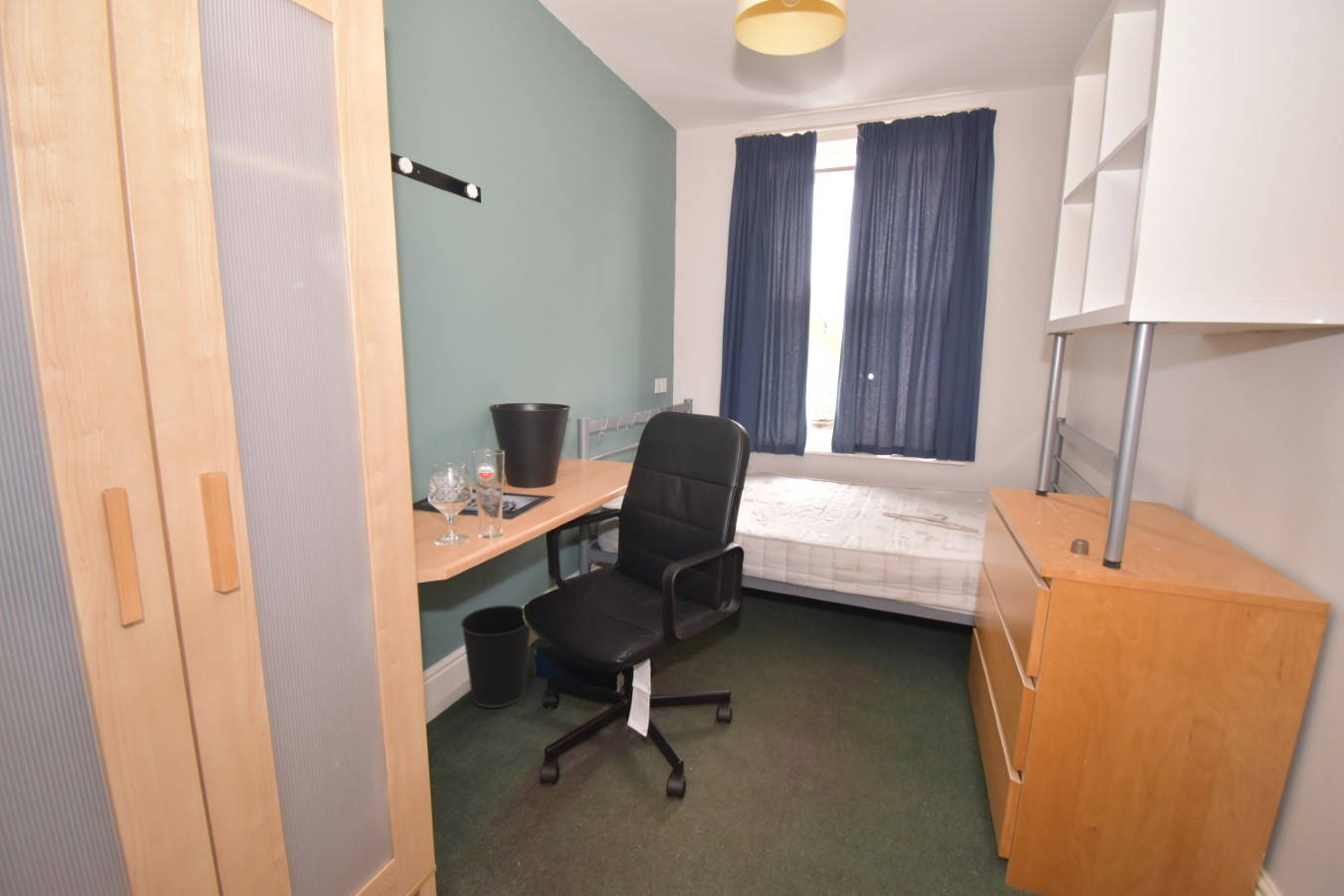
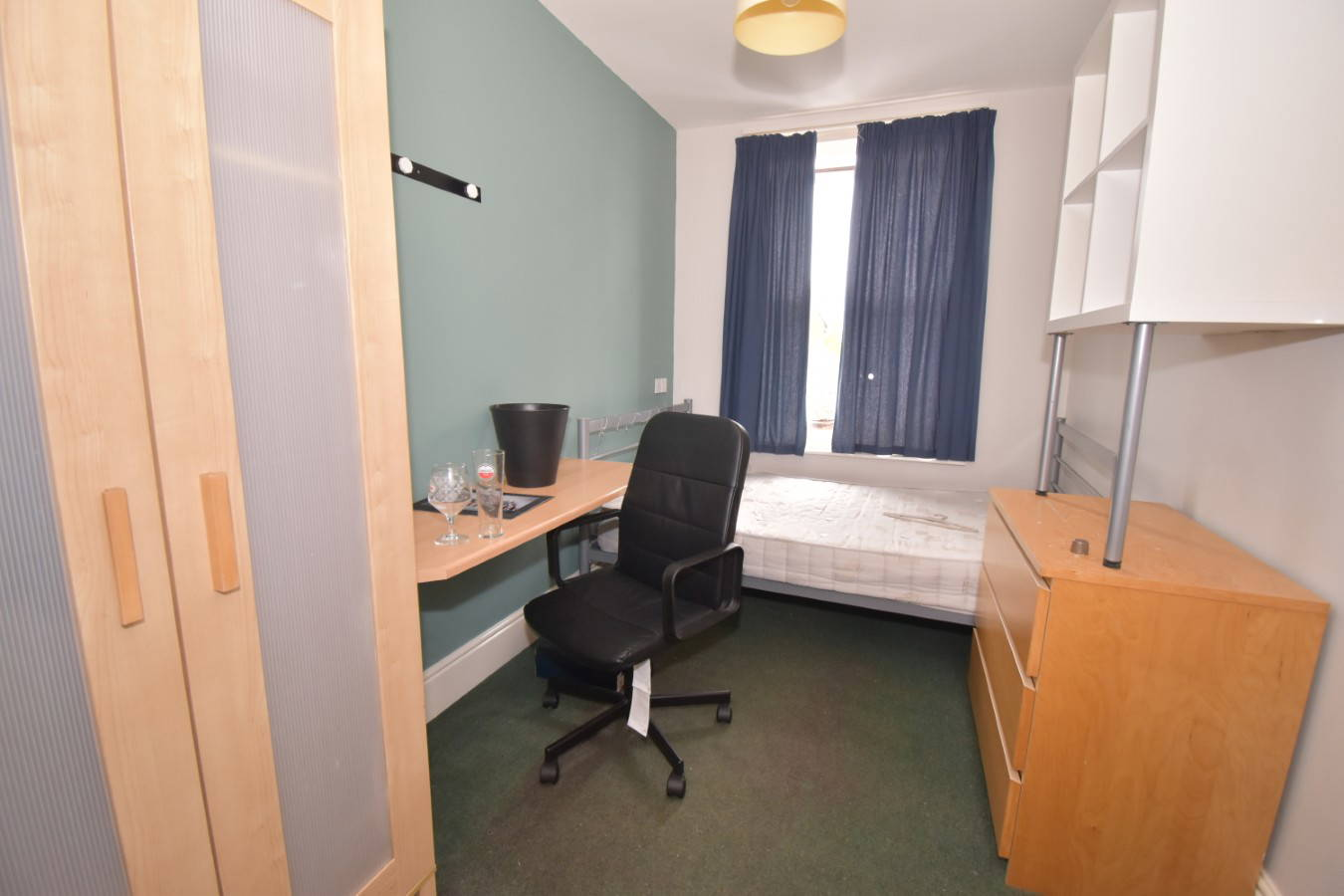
- wastebasket [460,604,532,709]
